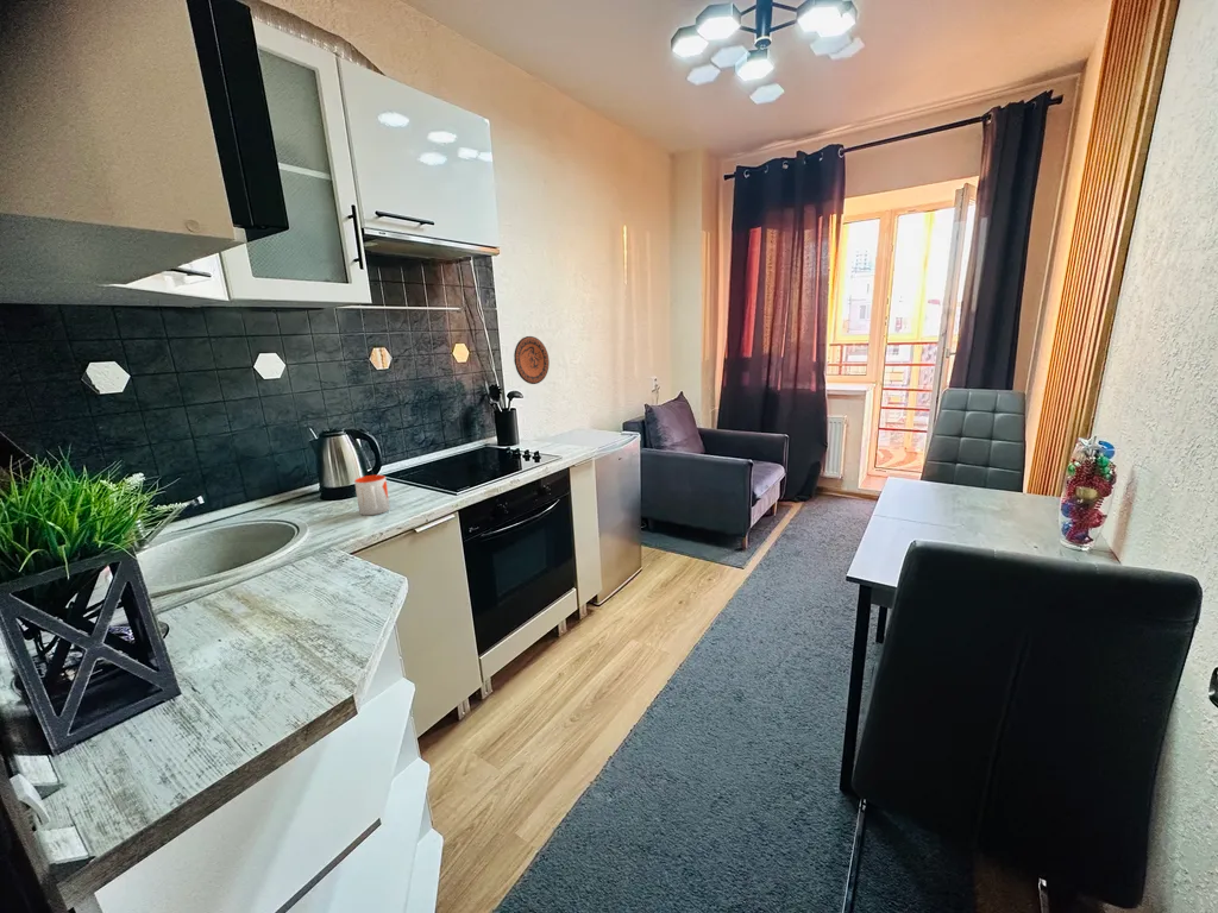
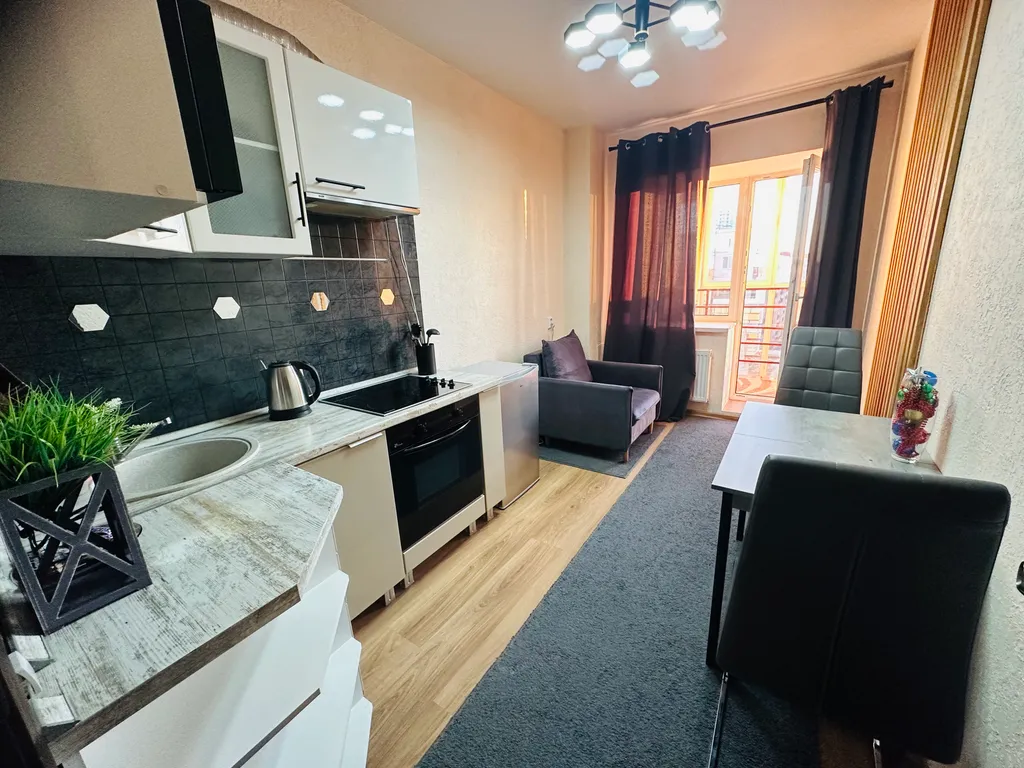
- mug [353,474,391,516]
- decorative plate [513,335,551,385]
